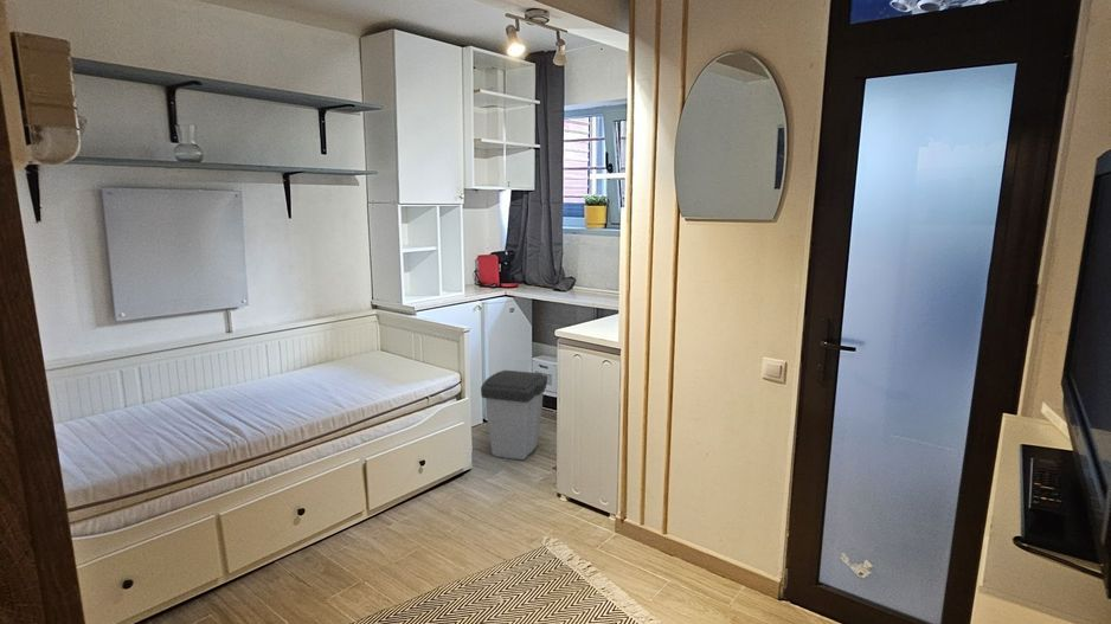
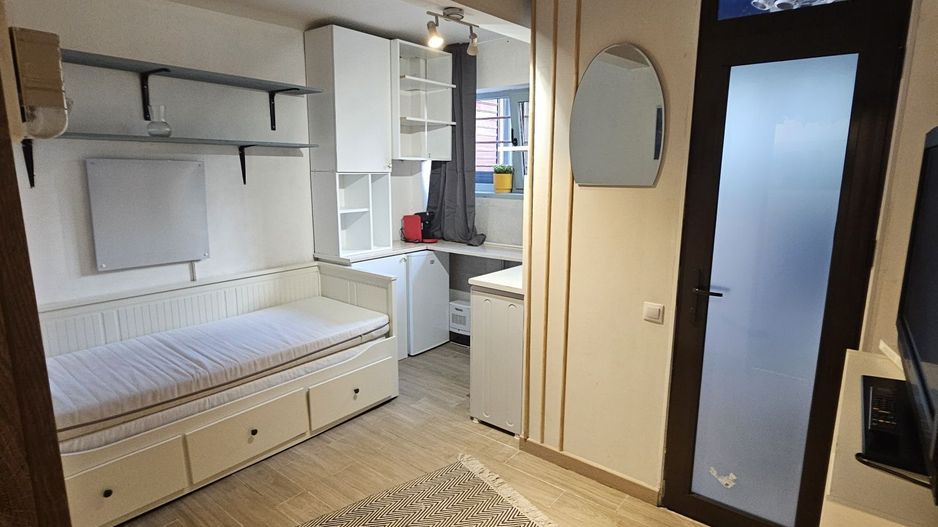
- trash can [480,369,548,461]
